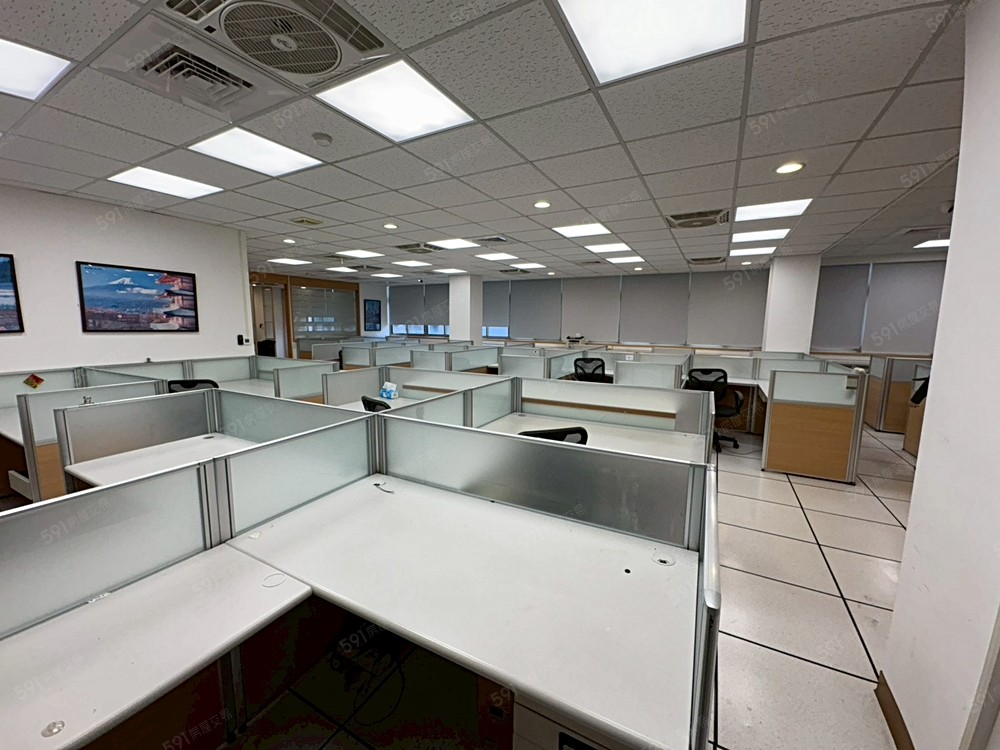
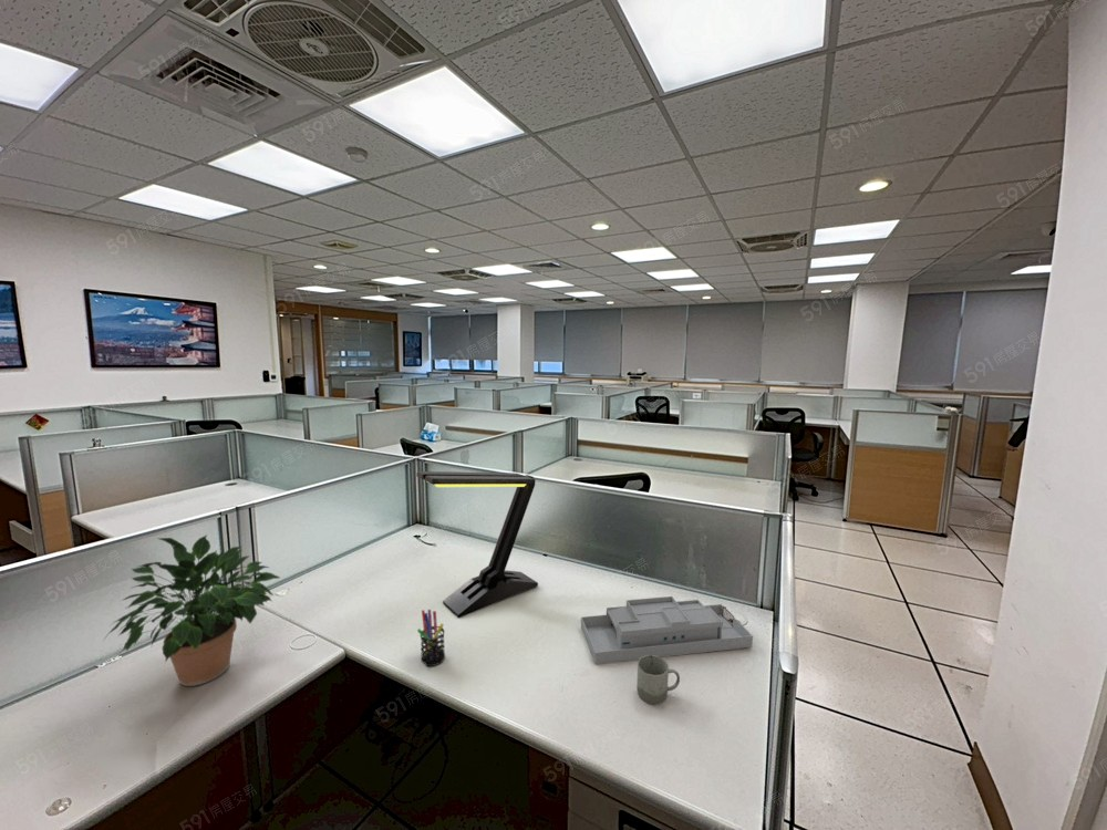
+ desk organizer [580,595,754,665]
+ pen holder [416,609,446,667]
+ desk lamp [415,470,539,619]
+ potted plant [102,533,281,687]
+ cup [635,655,681,706]
